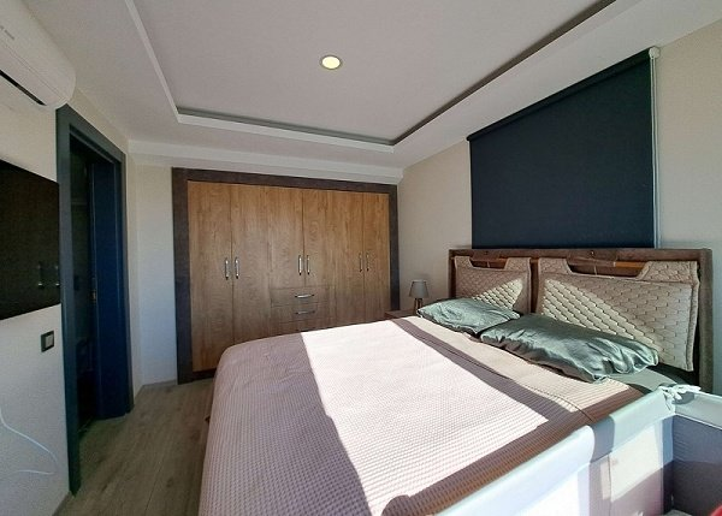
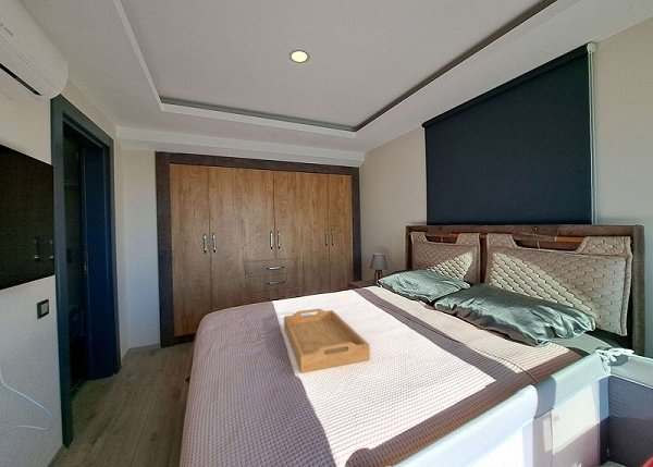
+ serving tray [283,308,371,373]
